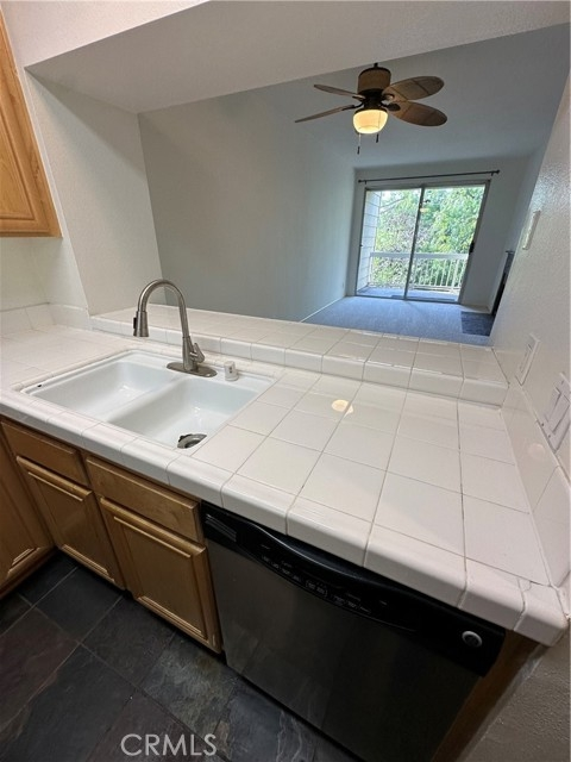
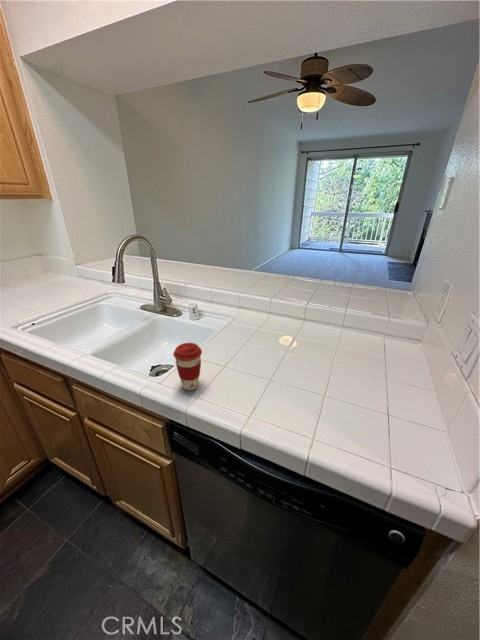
+ coffee cup [172,342,203,391]
